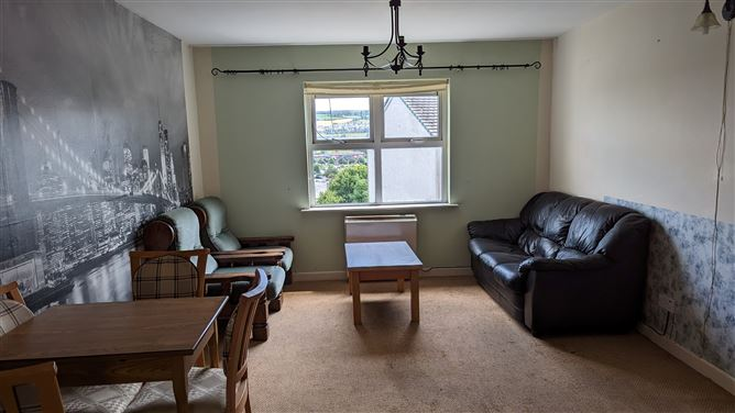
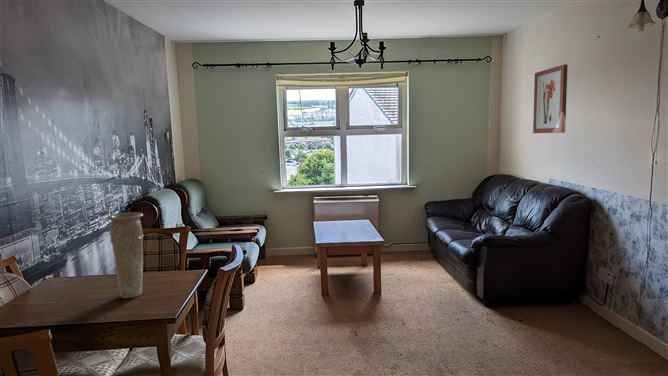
+ vase [106,211,144,299]
+ wall art [532,63,569,134]
